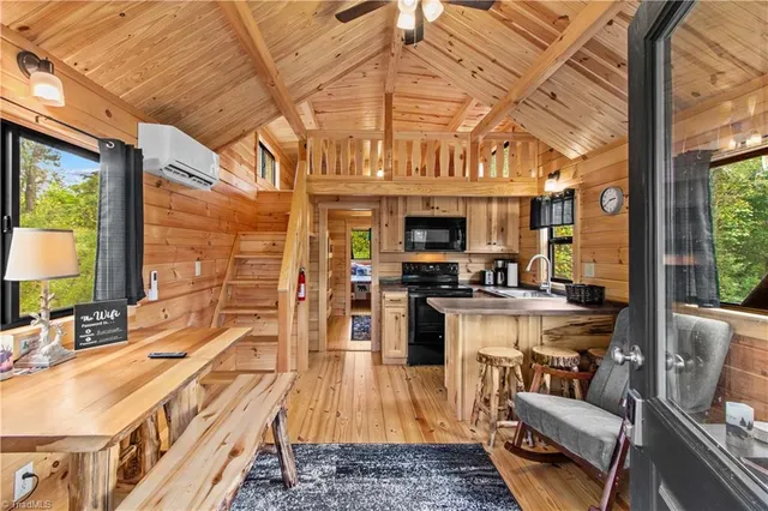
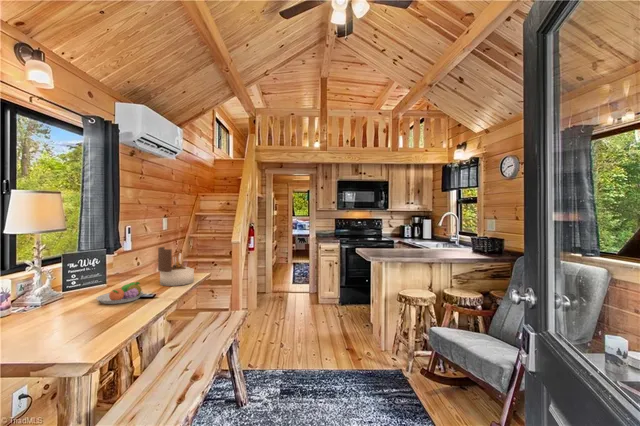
+ fruit bowl [95,281,145,305]
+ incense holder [157,246,195,287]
